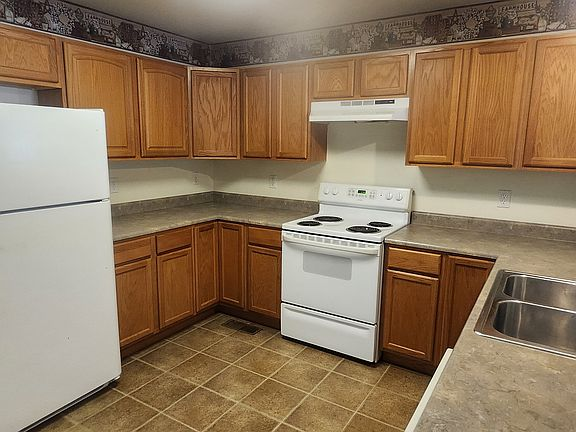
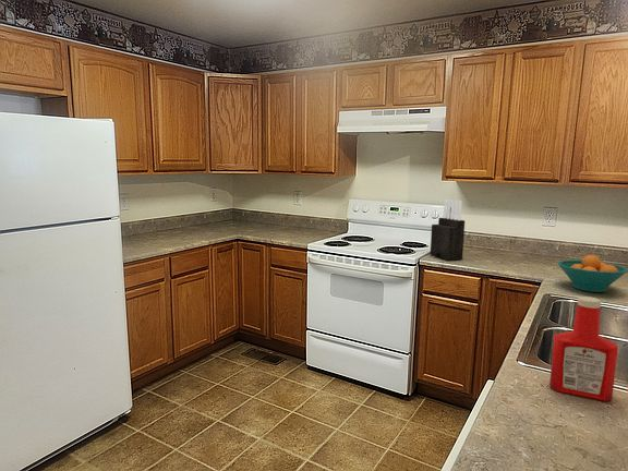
+ soap bottle [548,295,619,402]
+ fruit bowl [557,254,628,293]
+ knife block [430,198,466,262]
